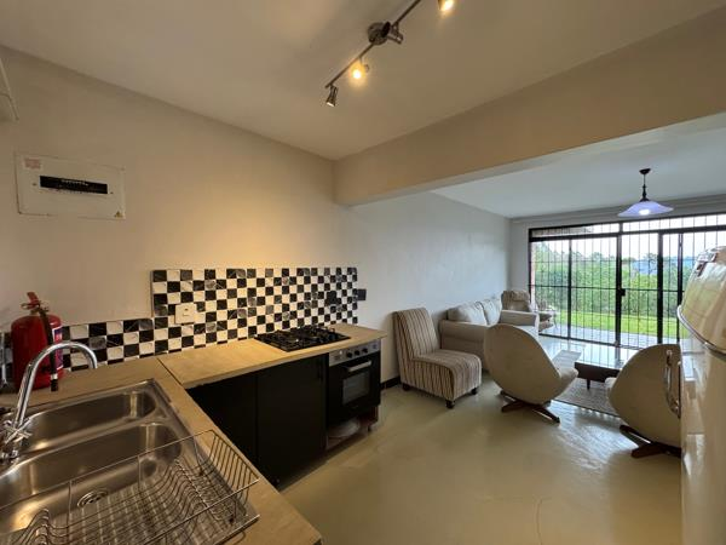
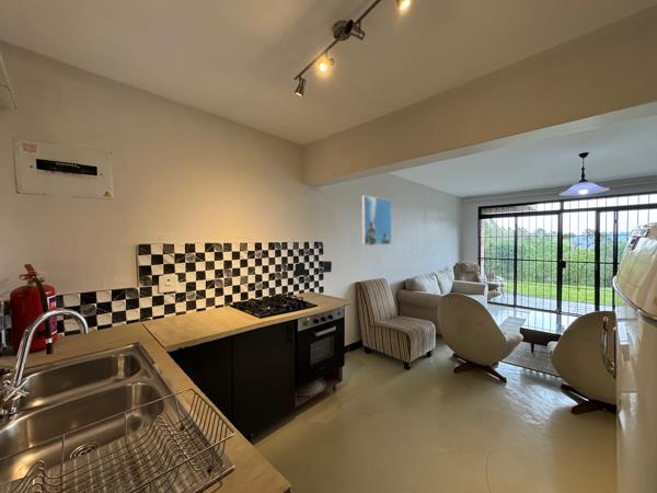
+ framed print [361,194,393,246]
